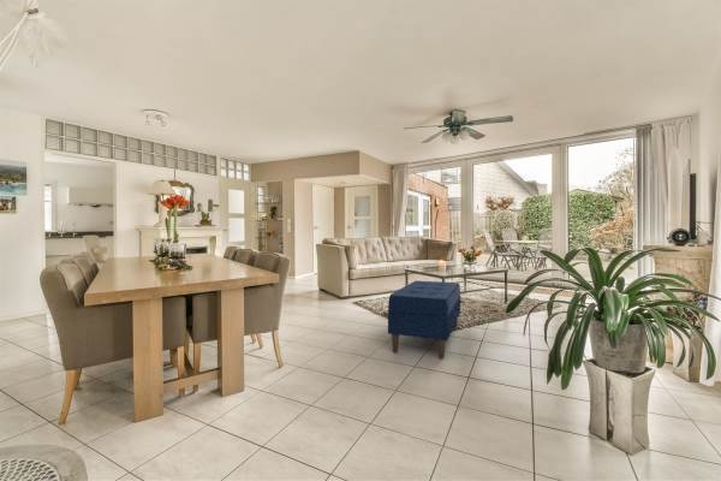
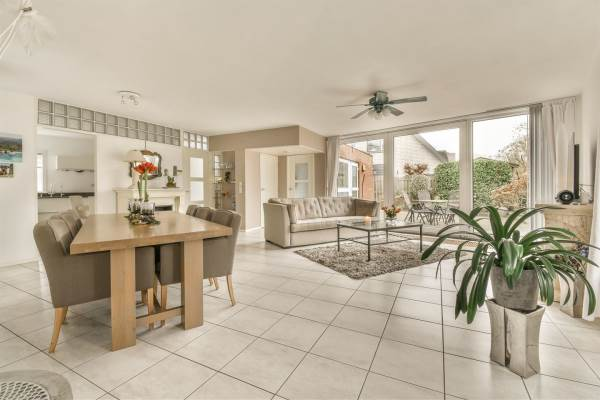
- bench [387,279,461,360]
